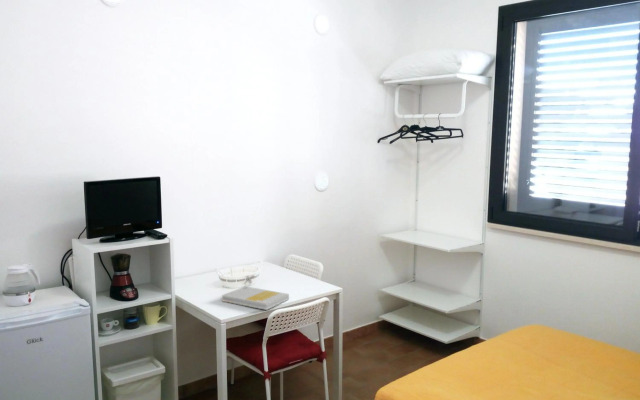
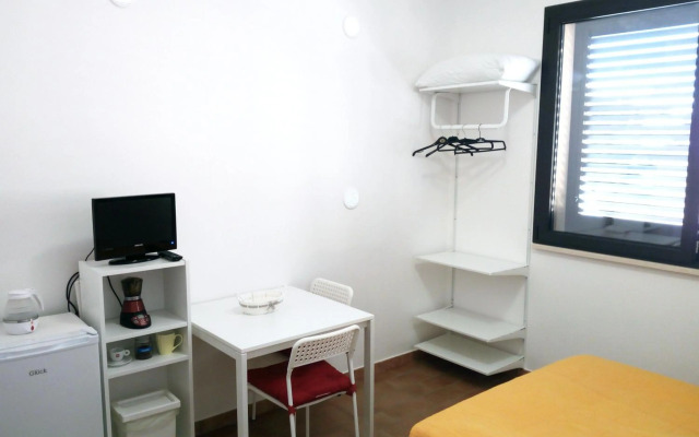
- book [221,285,290,311]
